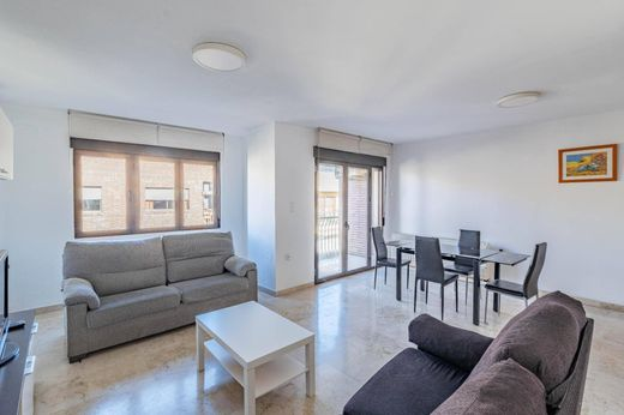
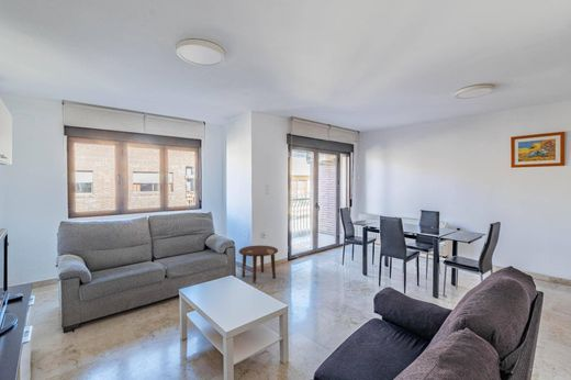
+ side table [238,245,279,284]
